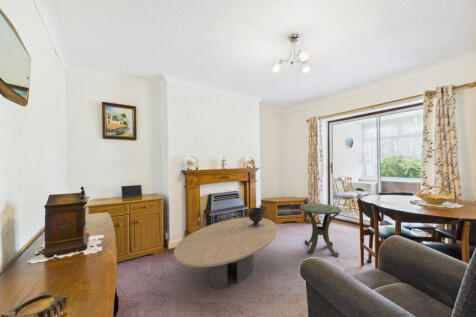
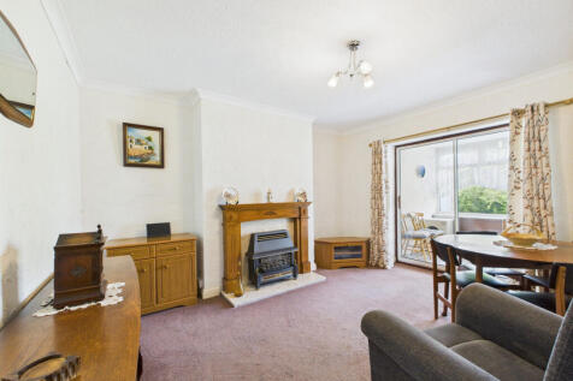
- side table [299,203,342,258]
- decorative urn [245,205,267,229]
- coffee table [173,216,279,290]
